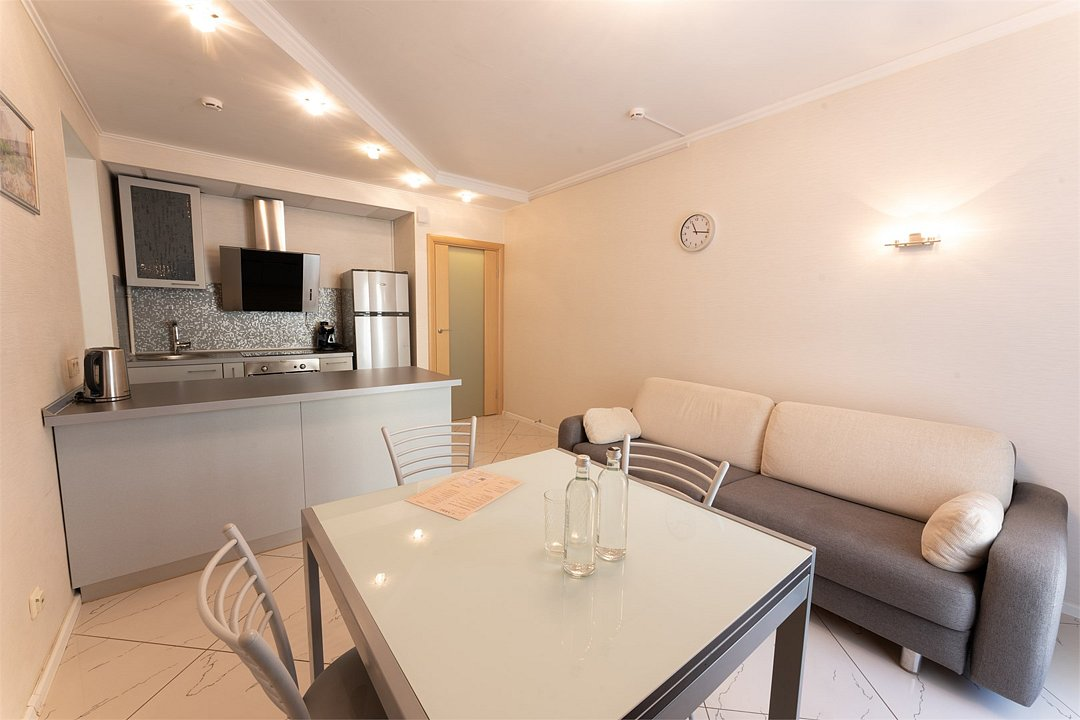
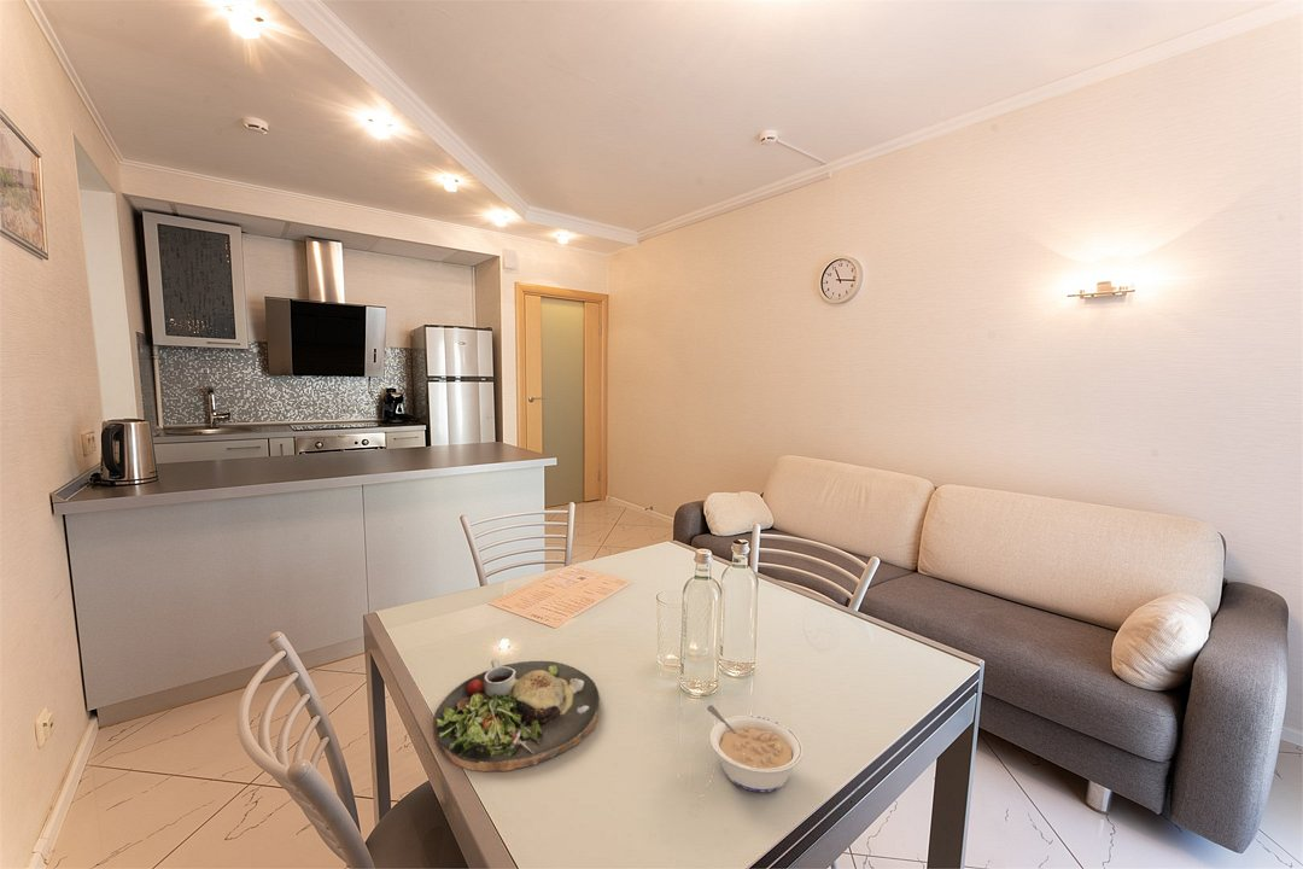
+ legume [706,704,805,793]
+ dinner plate [432,658,601,772]
